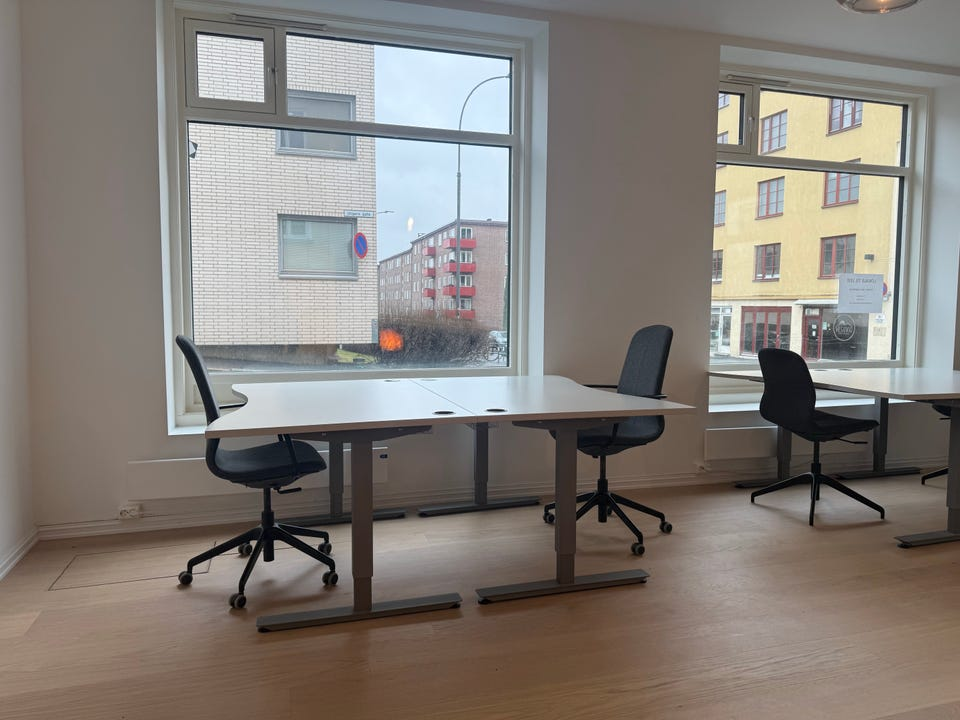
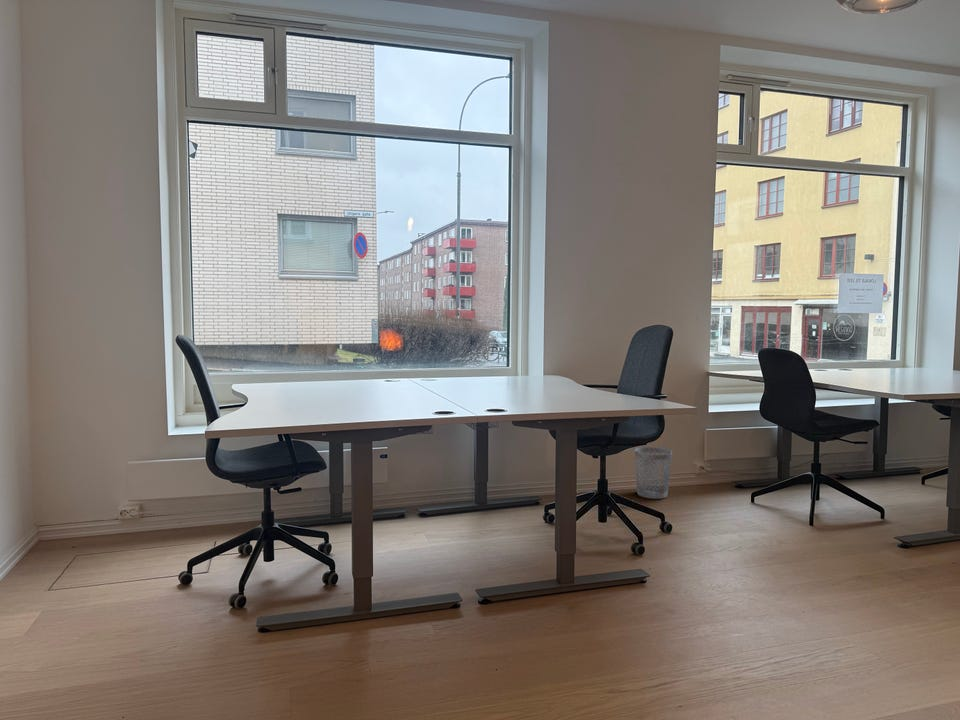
+ wastebasket [634,446,673,500]
